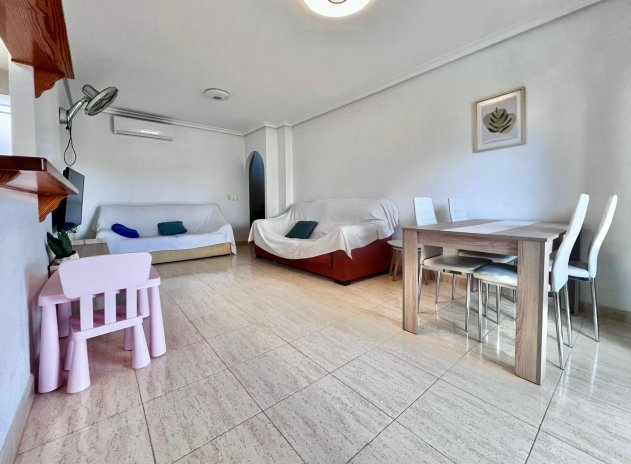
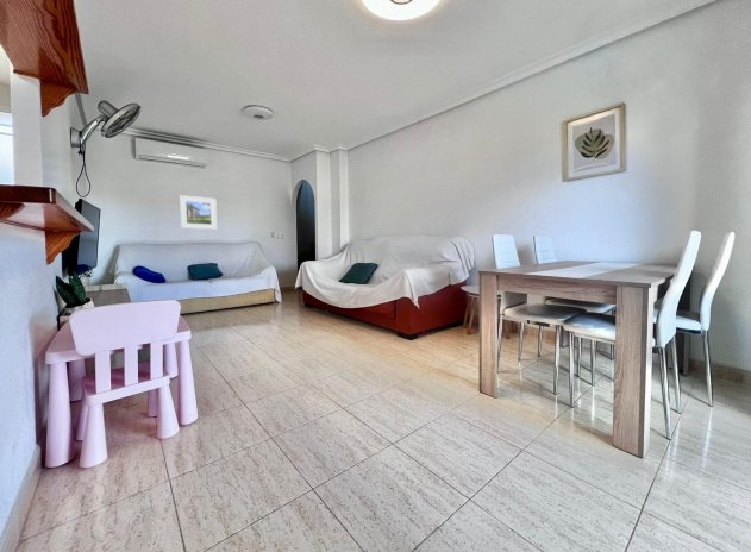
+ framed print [179,194,218,231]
